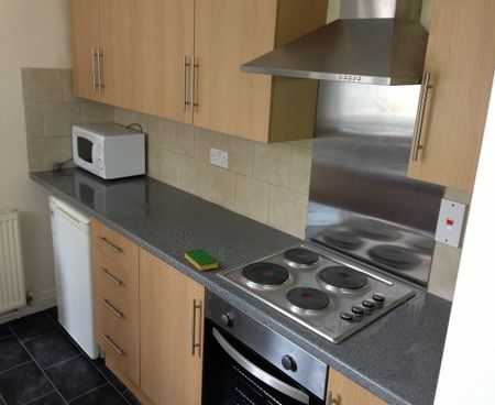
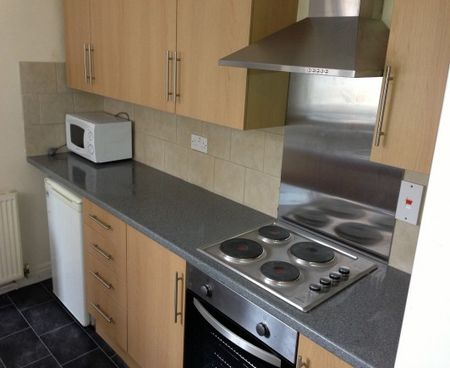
- dish sponge [184,248,219,272]
